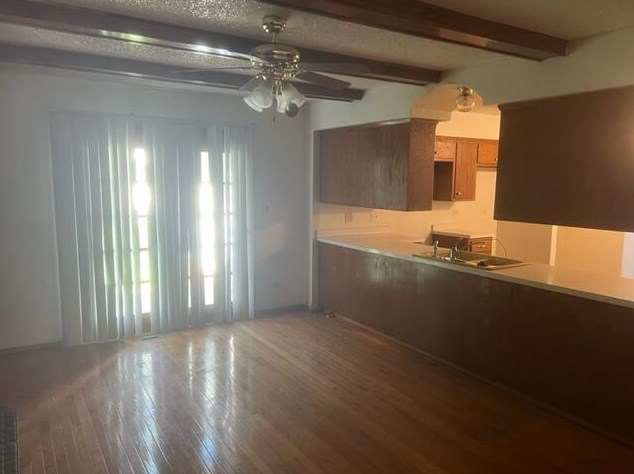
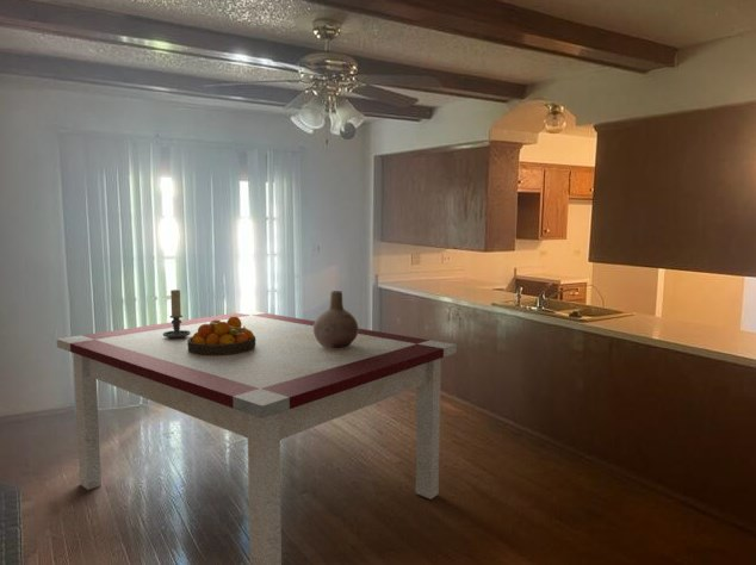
+ fruit bowl [187,317,255,355]
+ candle holder [163,288,191,339]
+ dining table [56,310,458,565]
+ vase [314,290,360,349]
